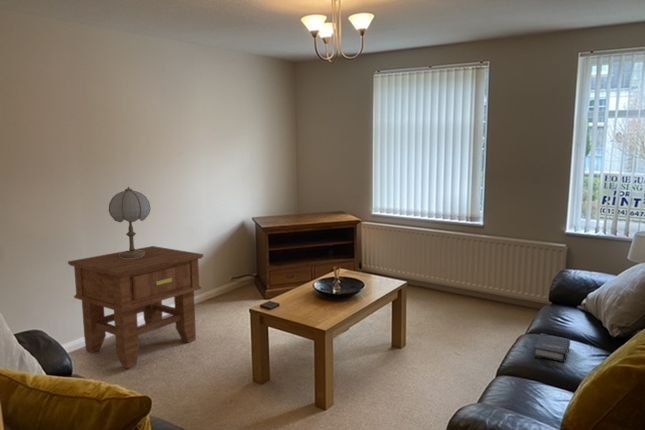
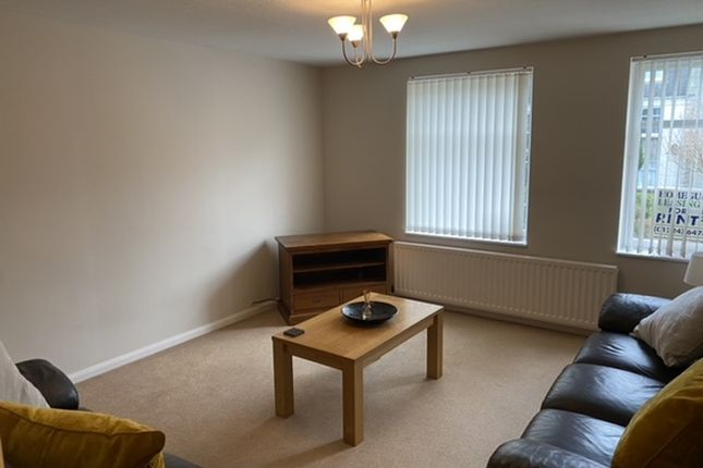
- table lamp [108,186,152,258]
- hardback book [533,333,571,363]
- side table [67,245,204,369]
